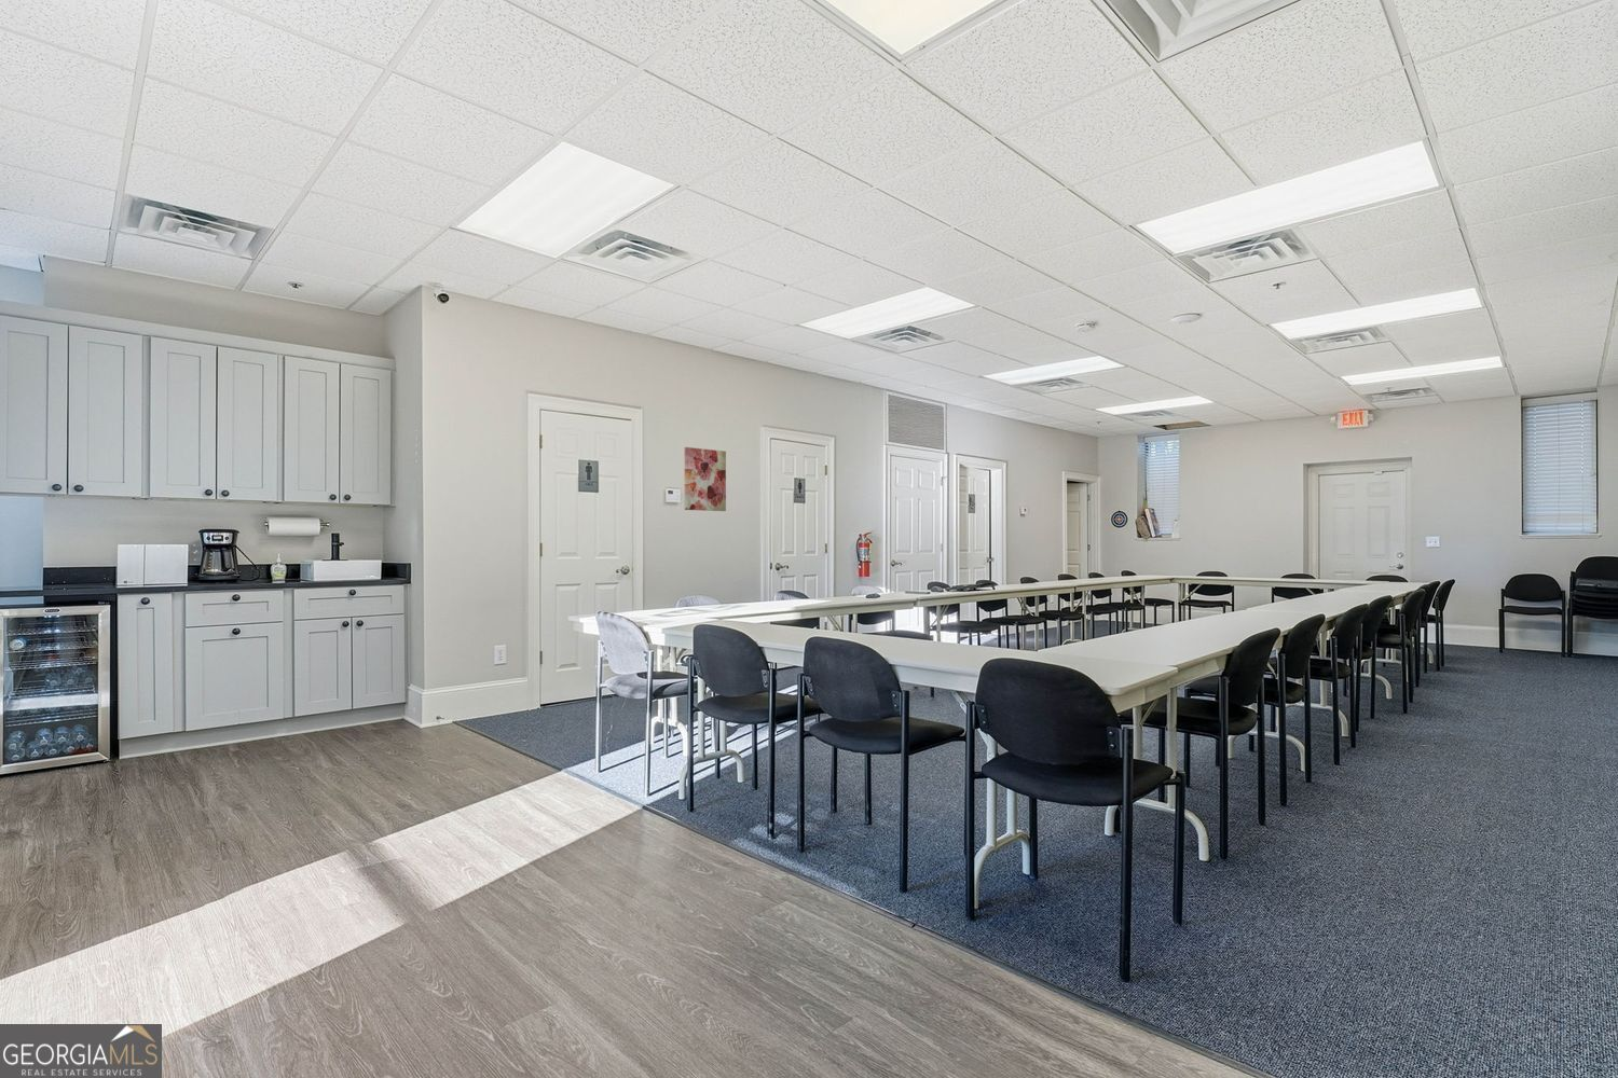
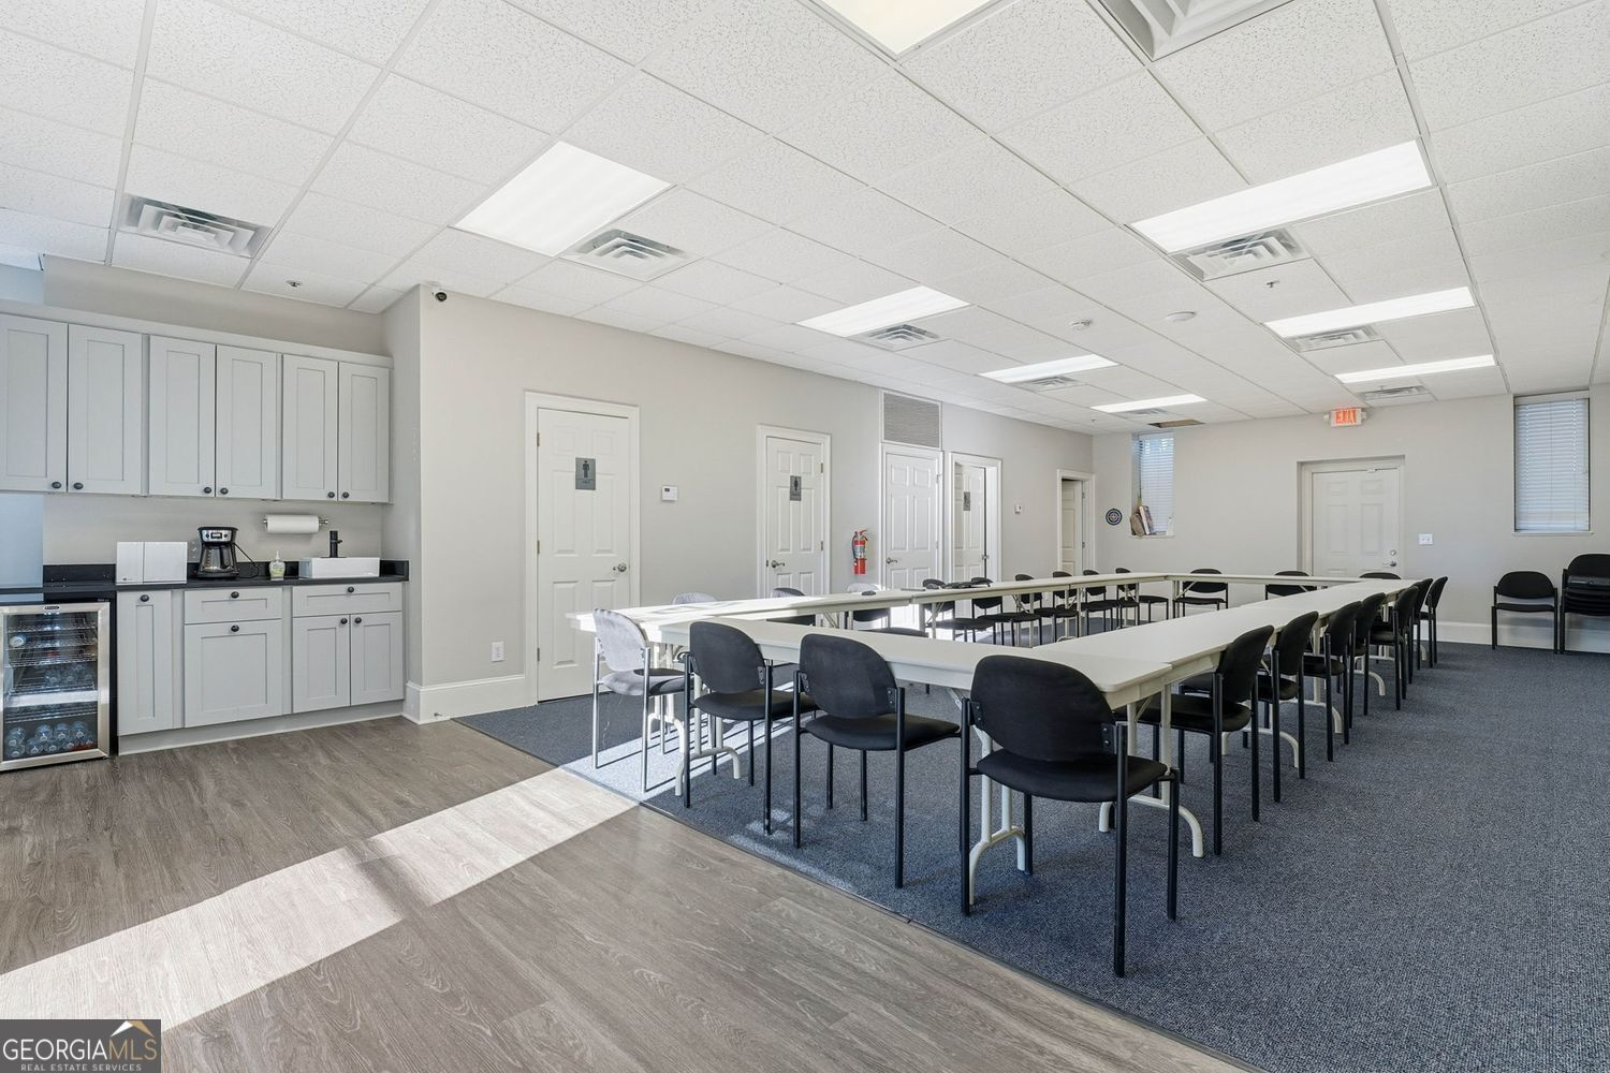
- wall art [684,446,727,513]
